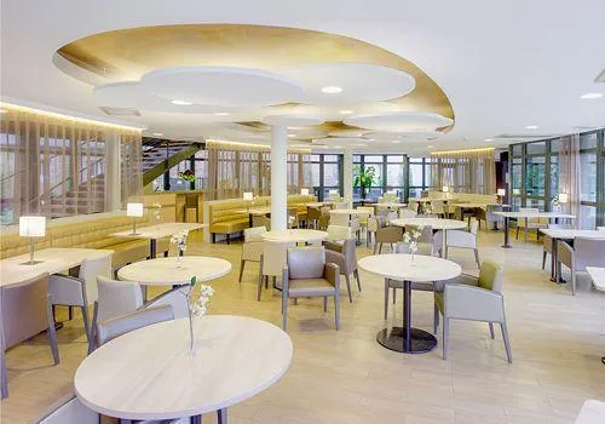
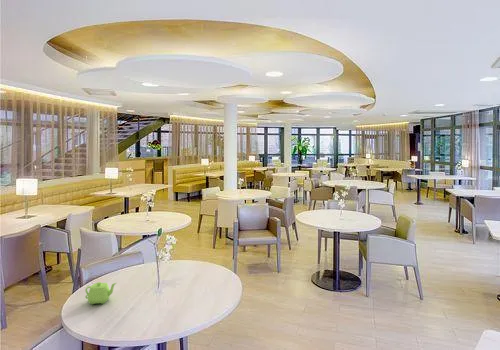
+ teapot [84,281,117,305]
